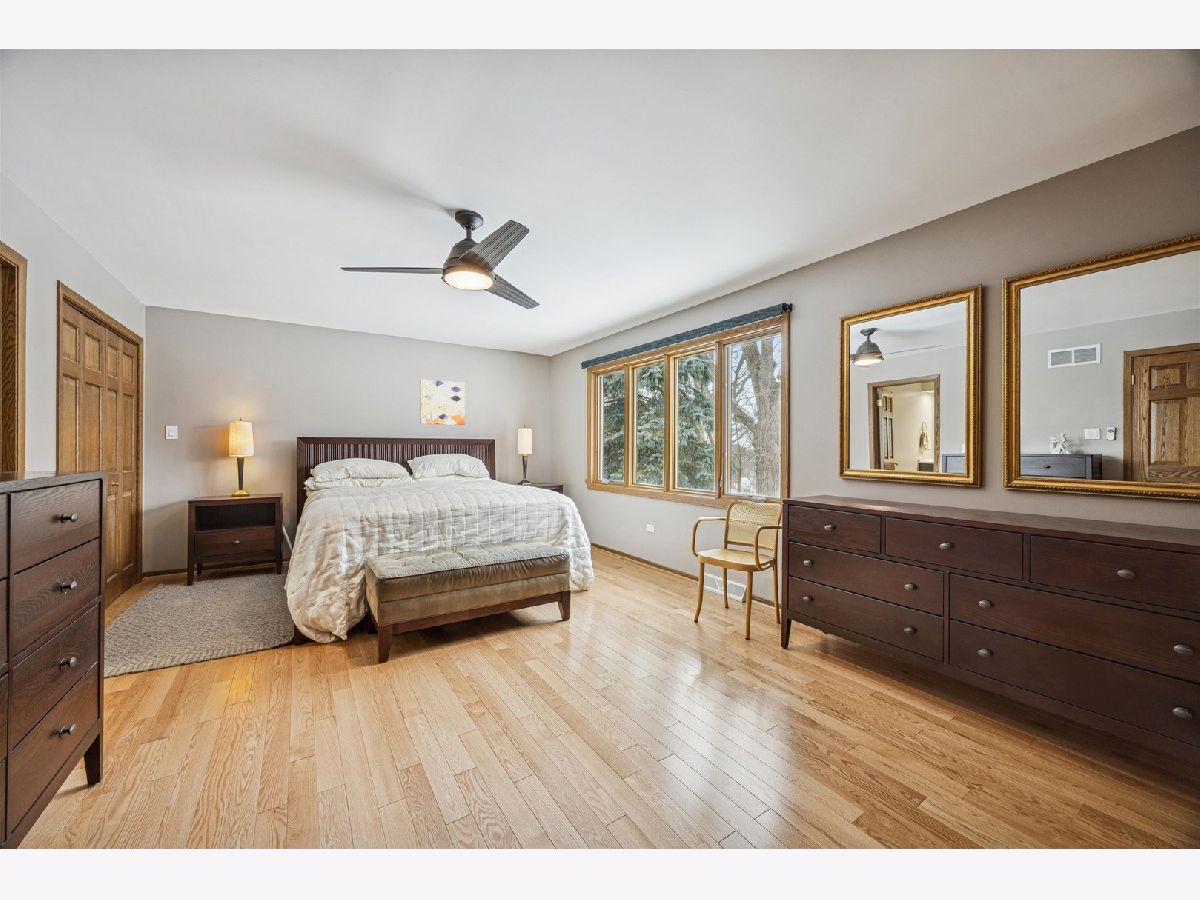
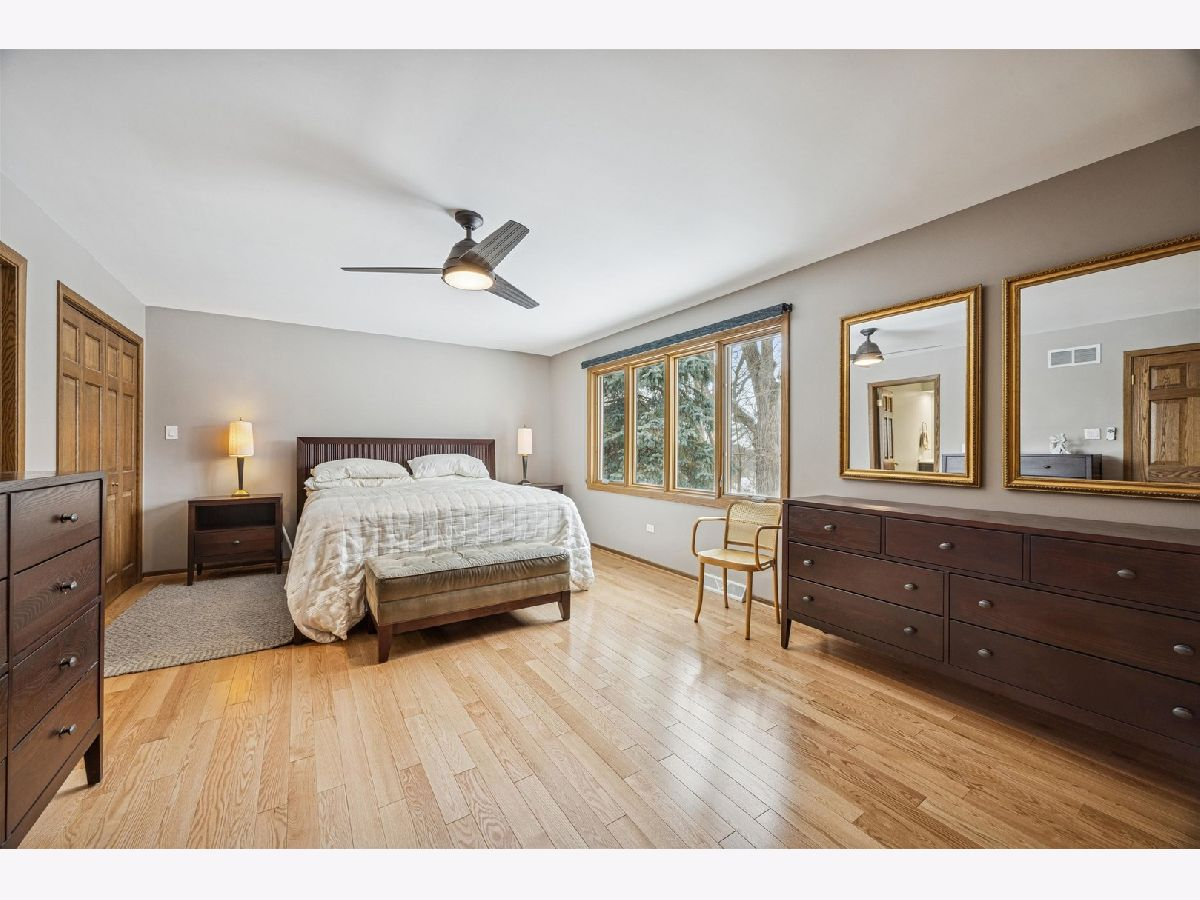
- wall art [419,378,466,426]
